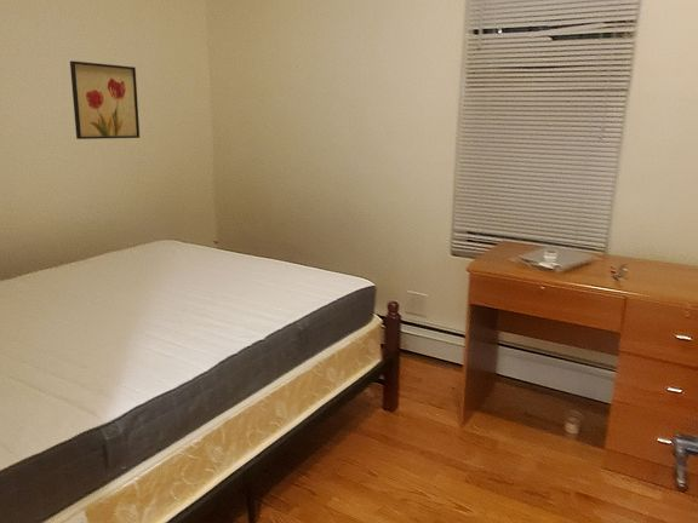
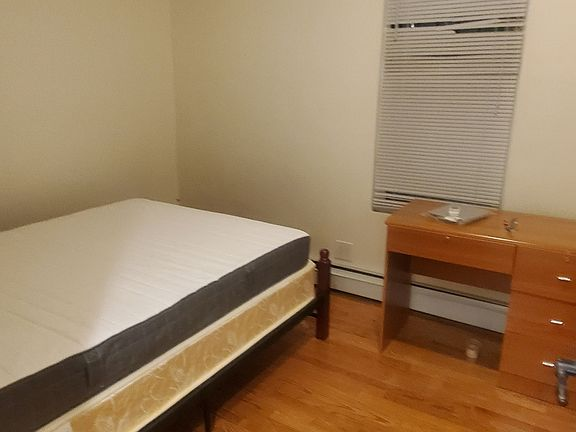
- wall art [69,59,141,140]
